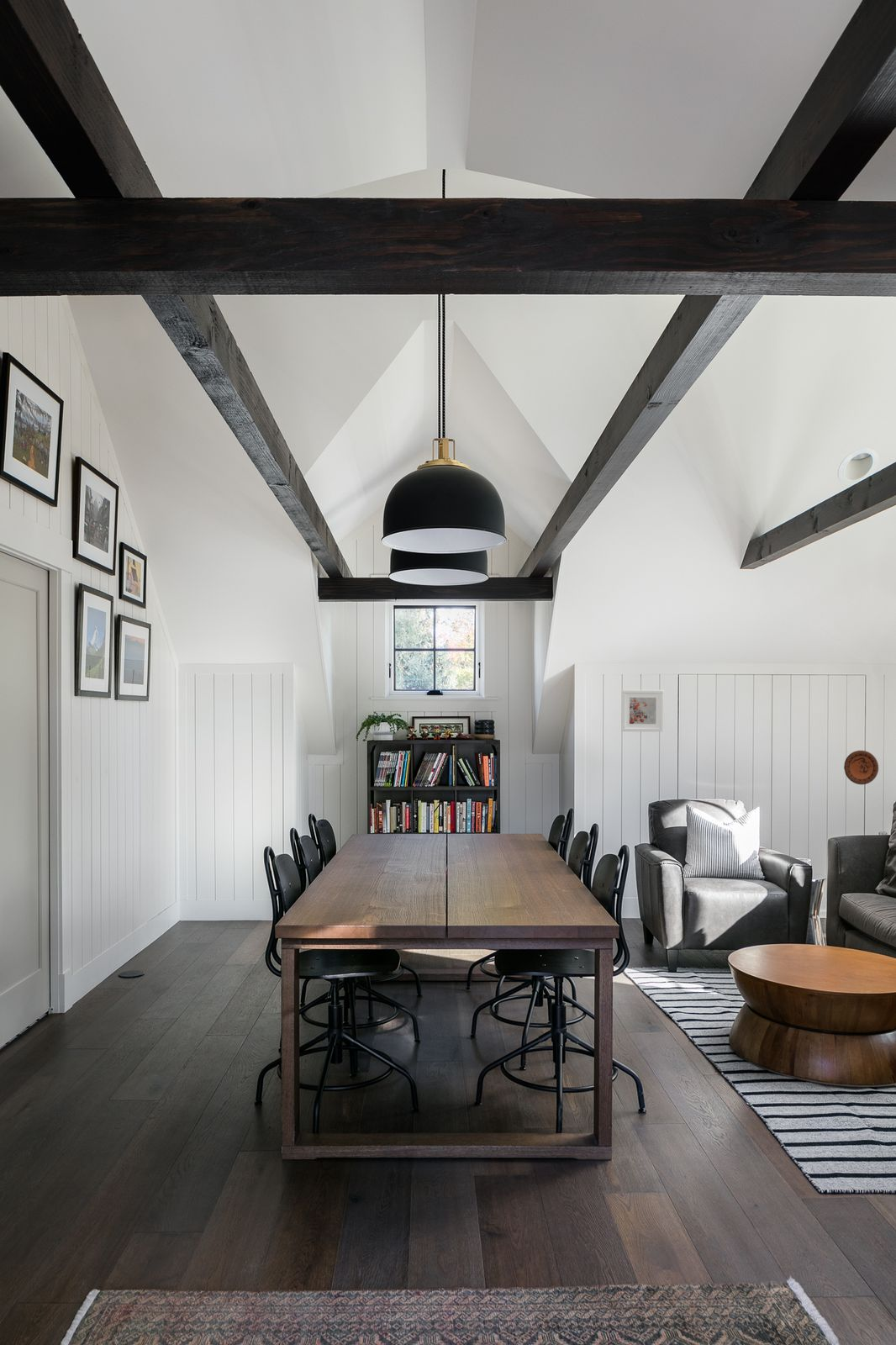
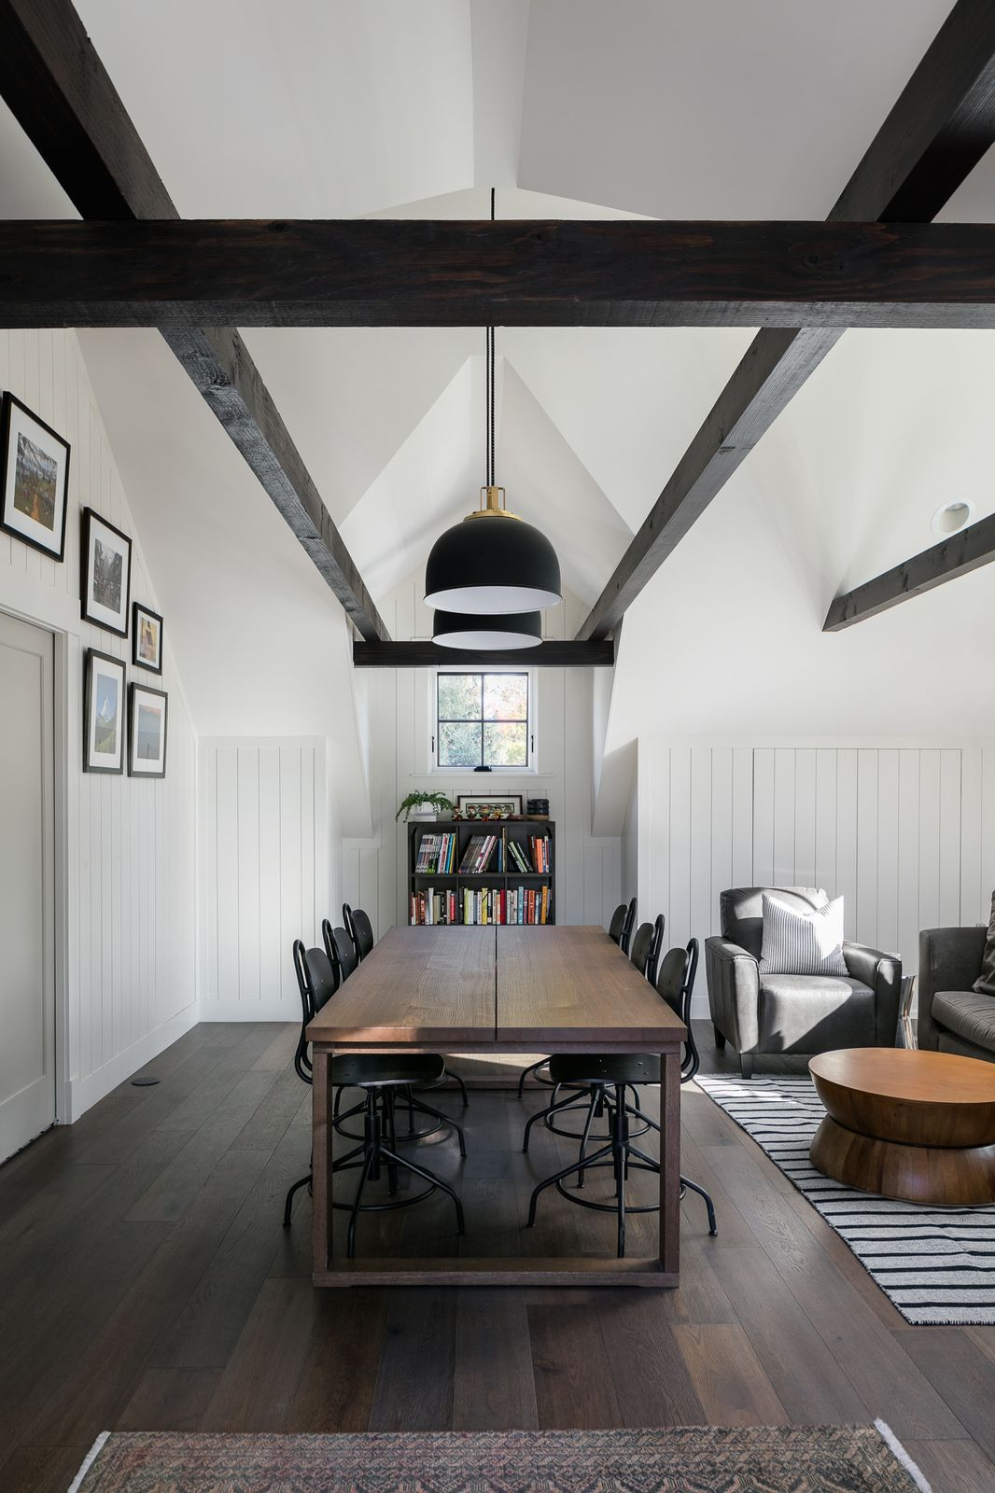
- decorative plate [843,750,879,785]
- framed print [620,689,665,732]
